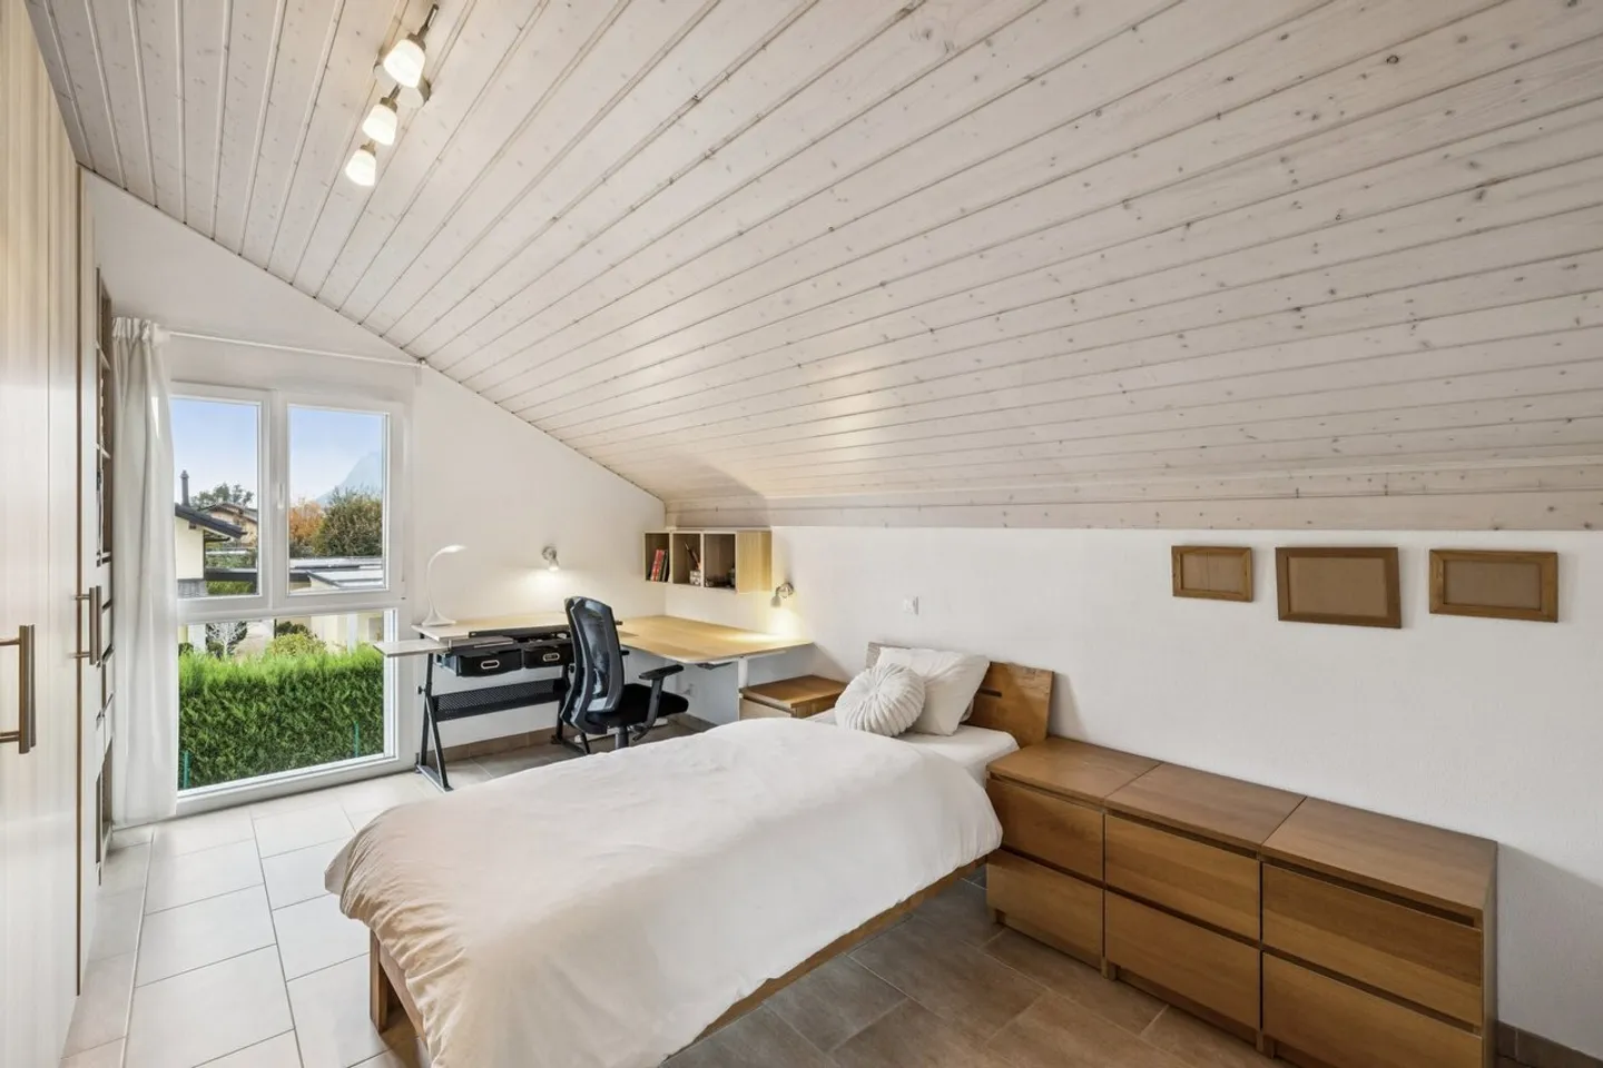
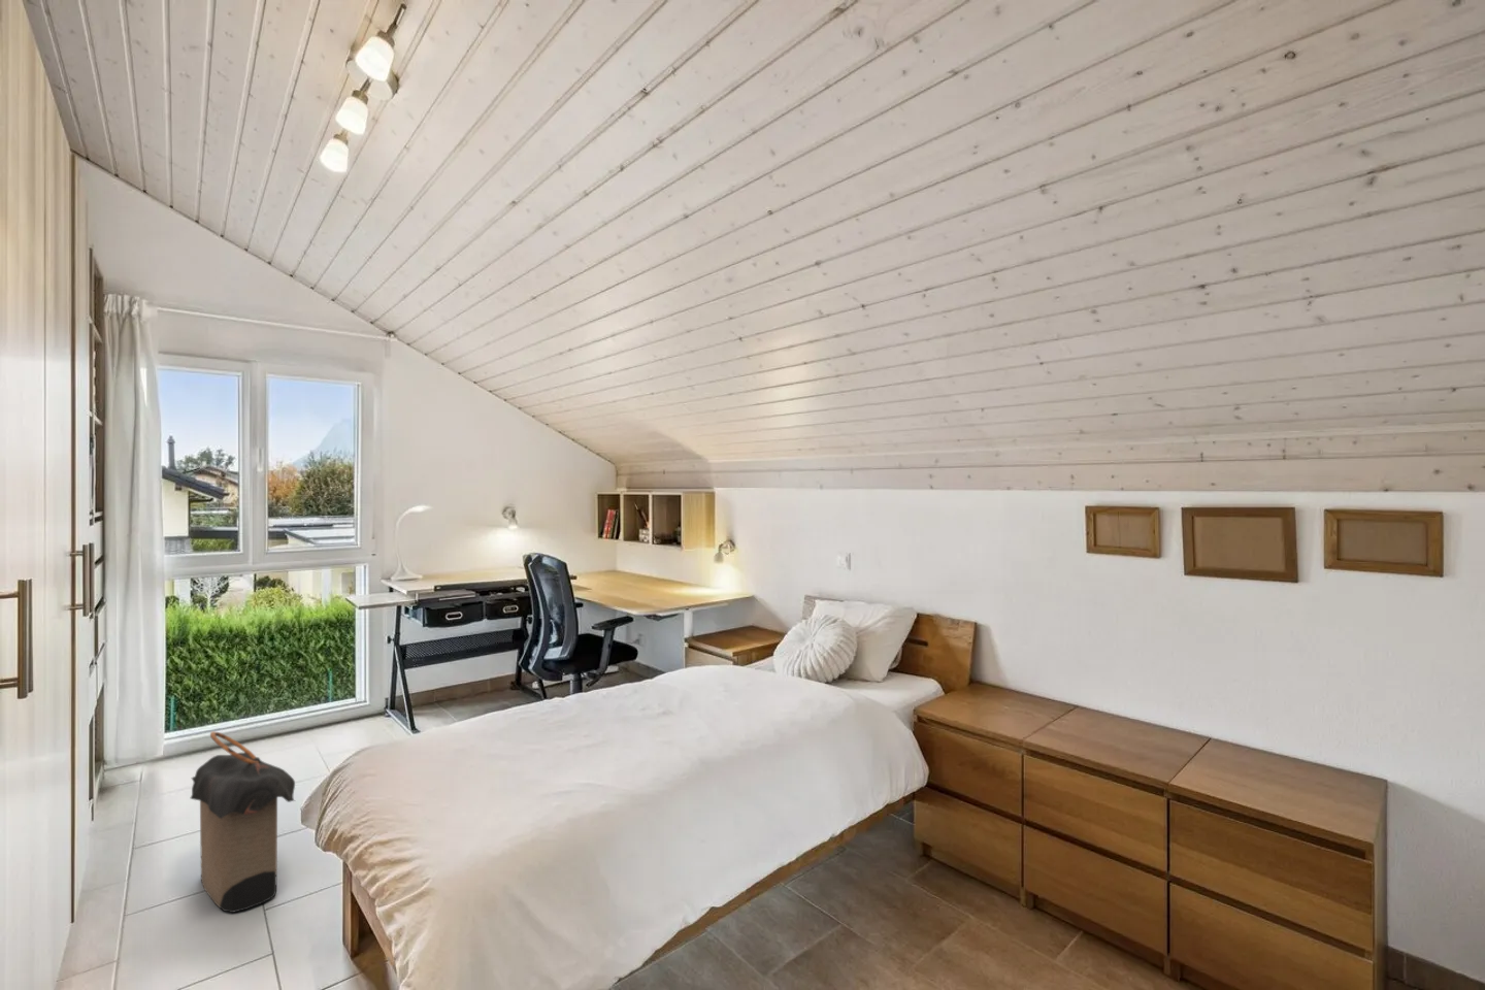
+ laundry hamper [190,730,296,914]
